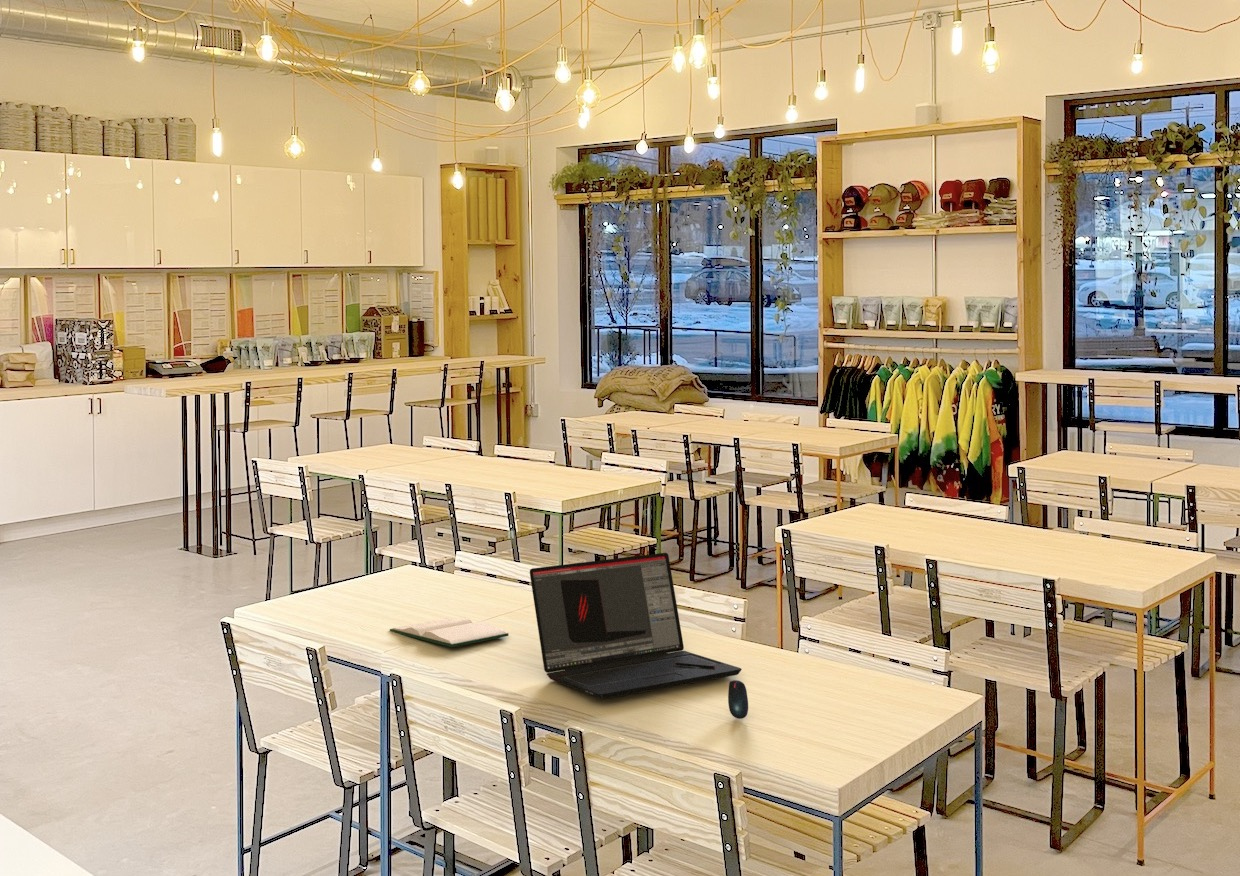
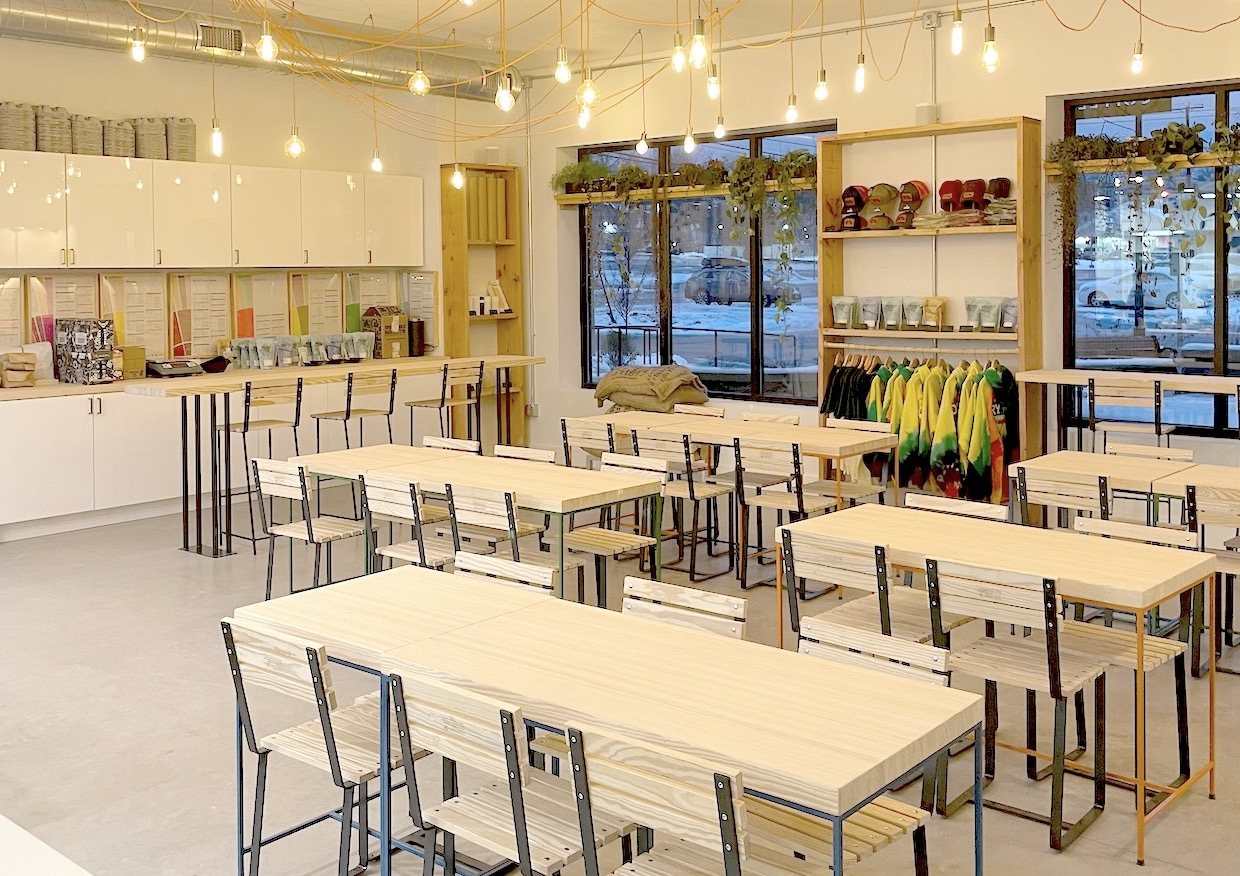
- hardback book [389,616,509,648]
- laptop [529,552,743,700]
- mouse [727,679,749,720]
